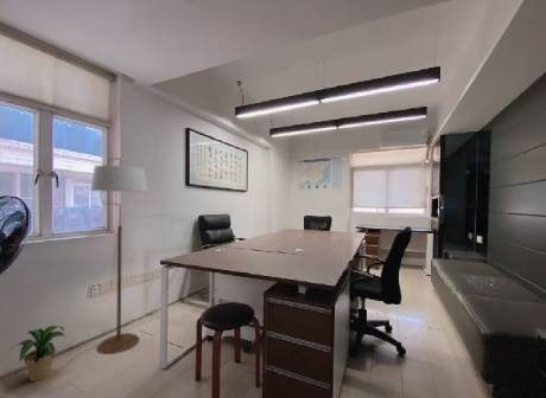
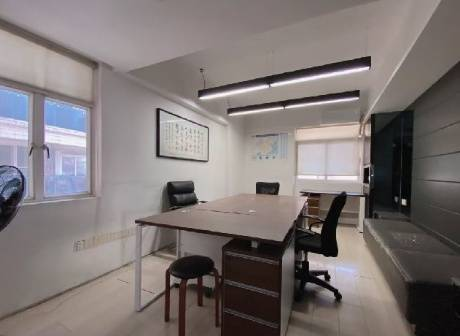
- potted plant [7,325,66,383]
- floor lamp [89,156,148,355]
